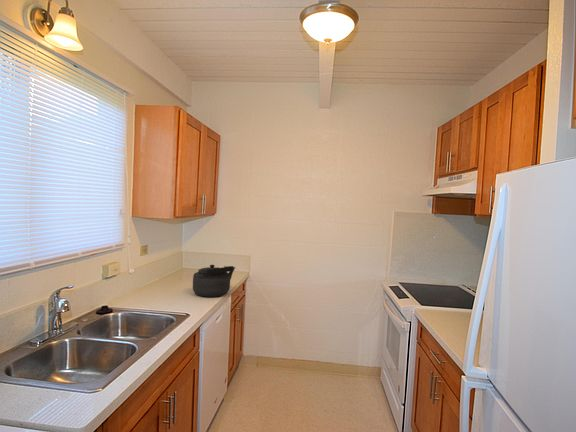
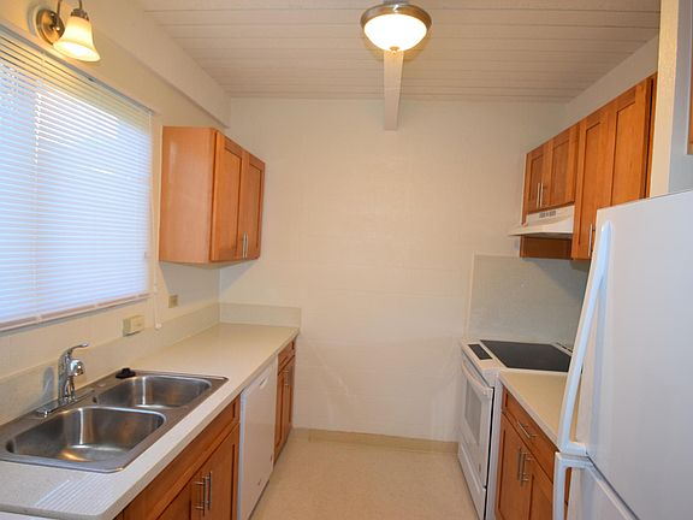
- kettle [192,264,236,298]
